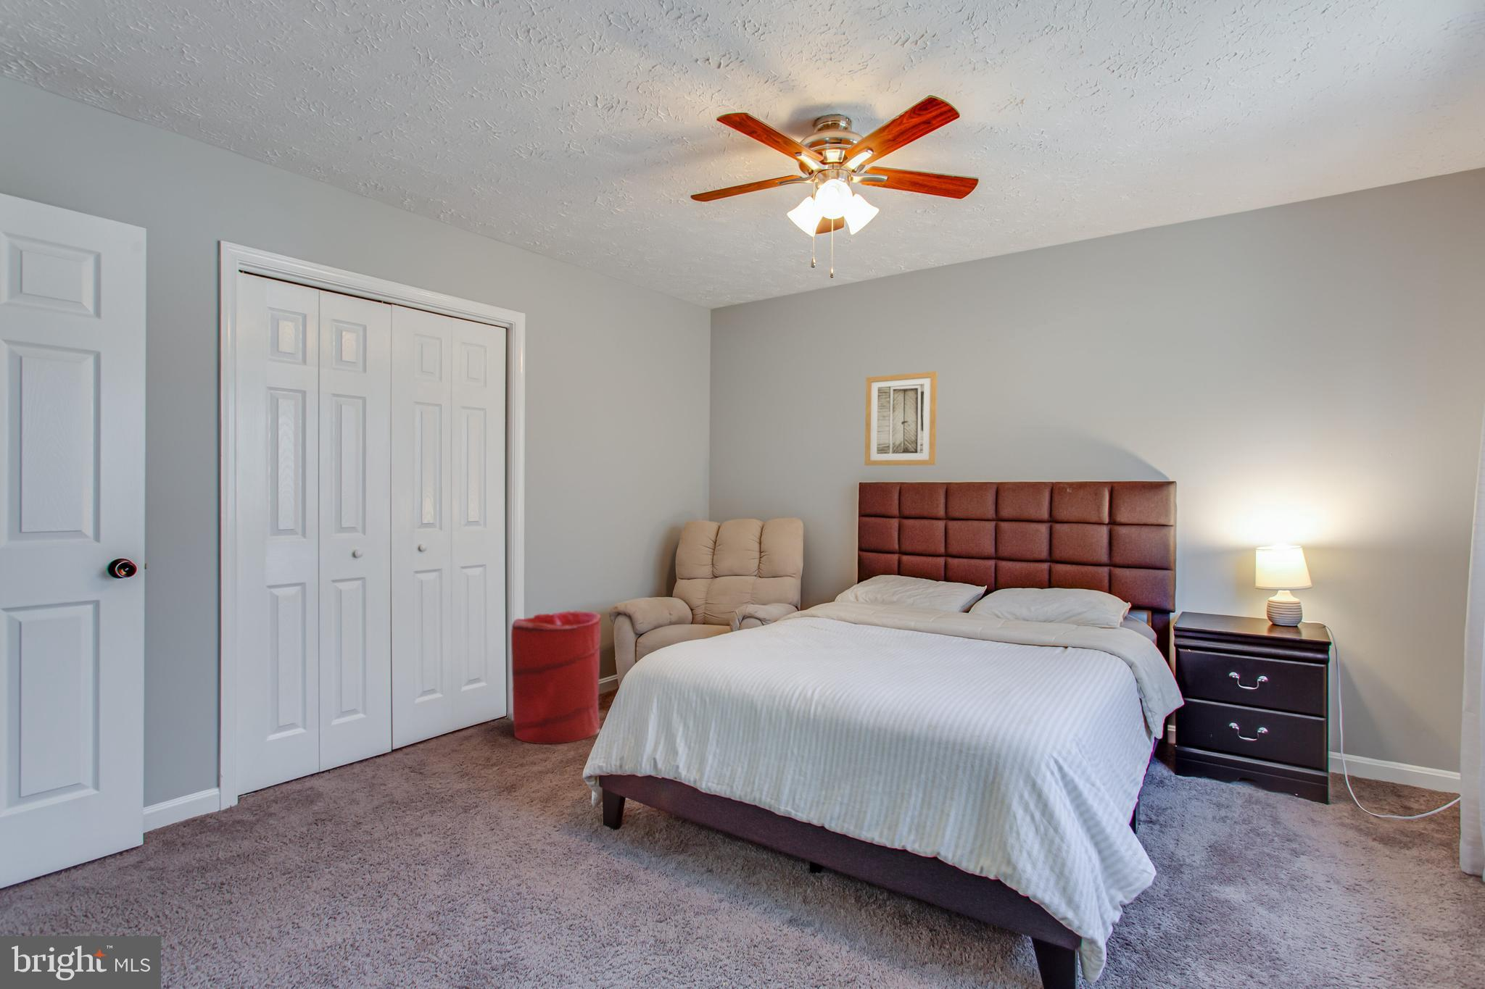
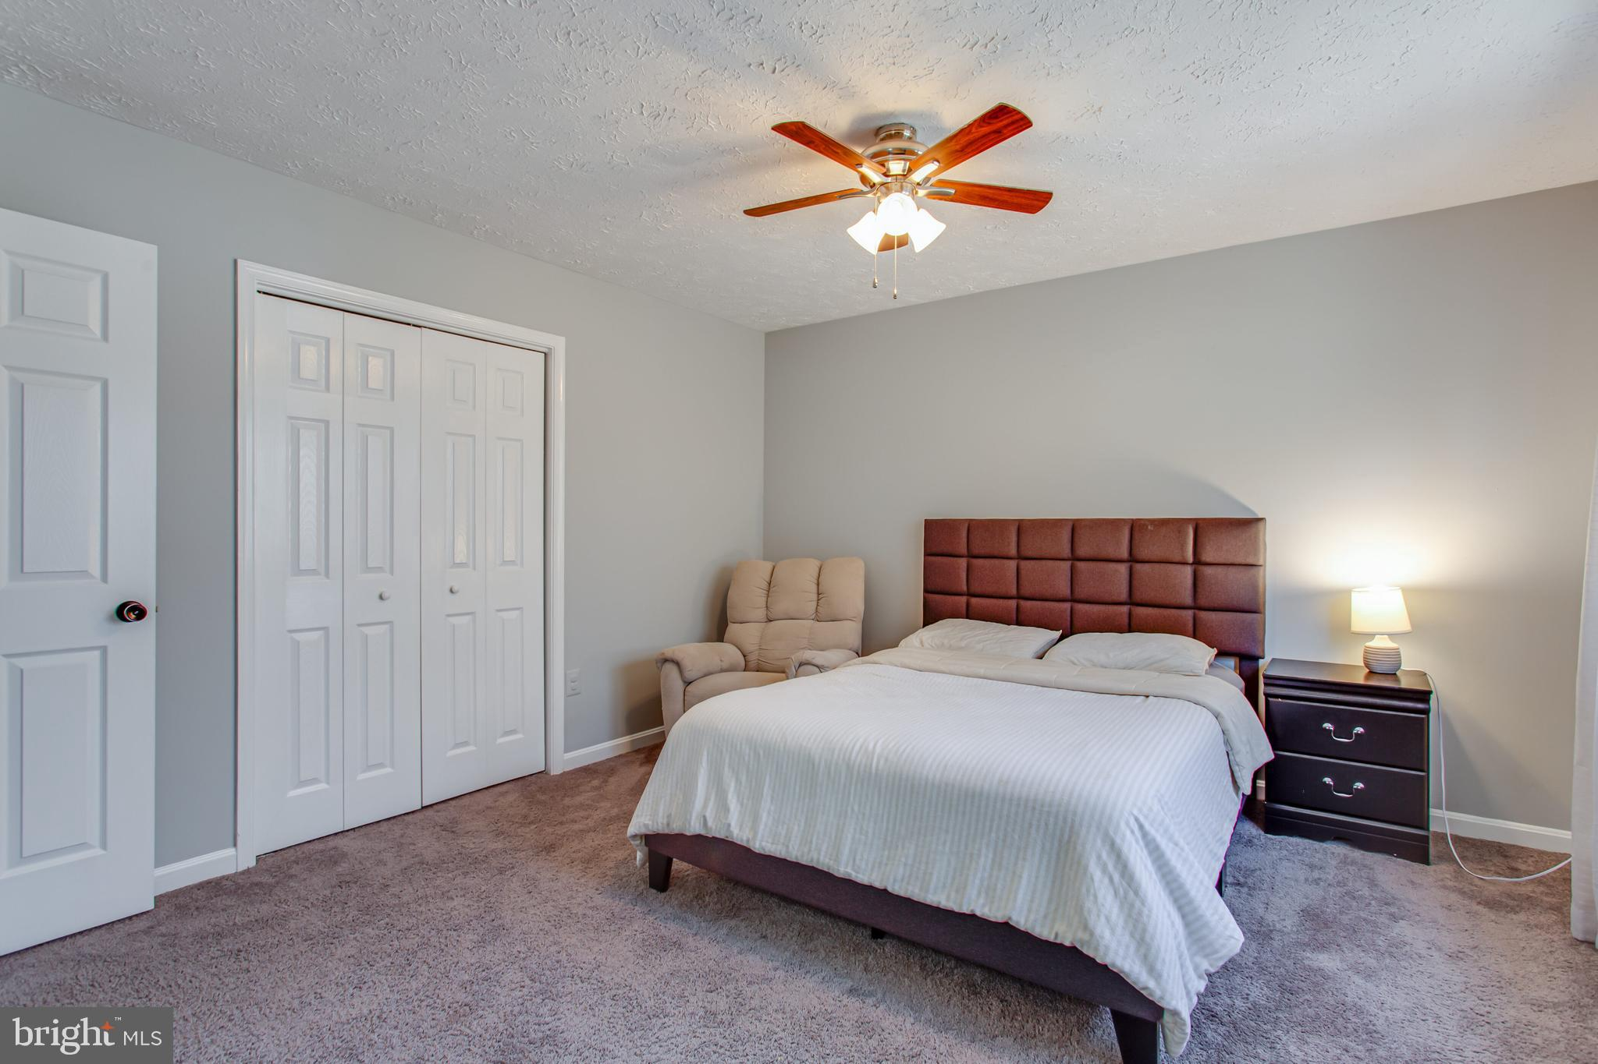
- wall art [865,371,938,466]
- laundry hamper [510,610,602,745]
